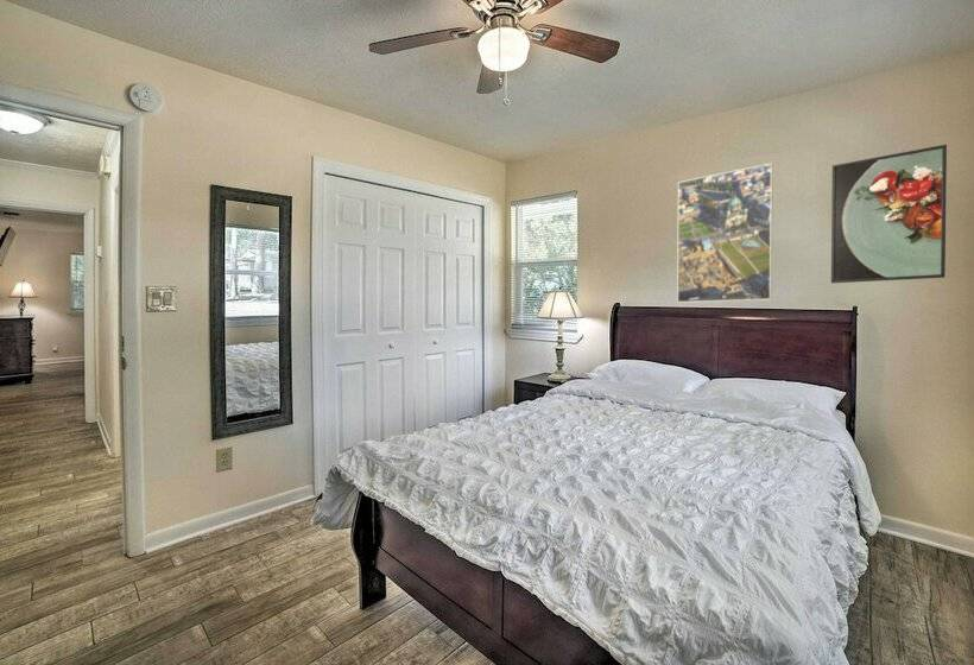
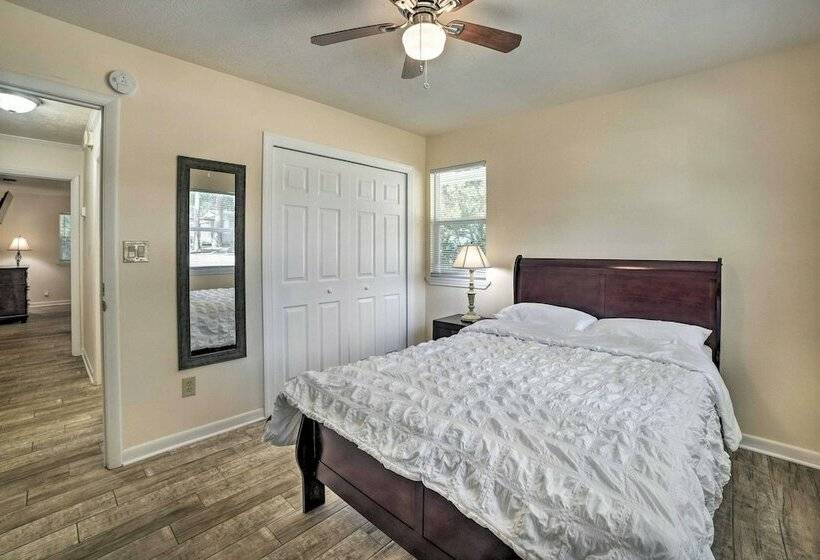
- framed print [830,144,948,284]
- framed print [676,162,774,304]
